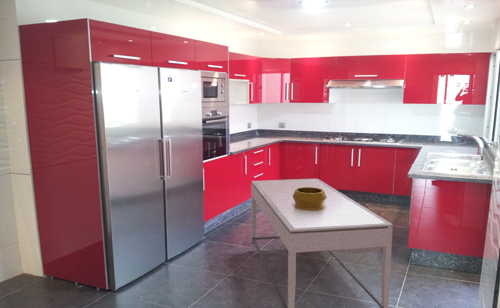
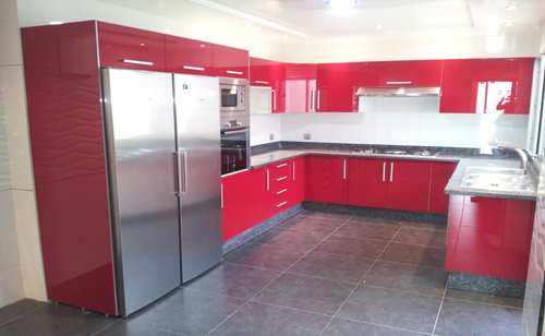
- decorative bowl [293,187,327,208]
- dining table [251,178,394,308]
